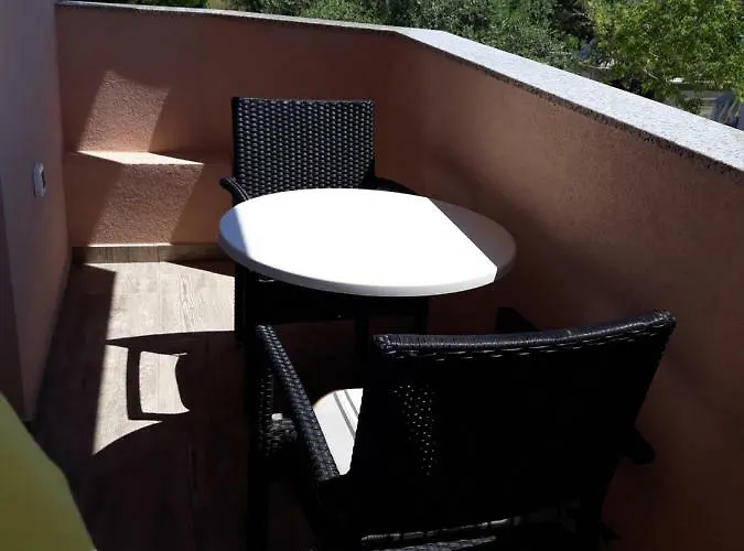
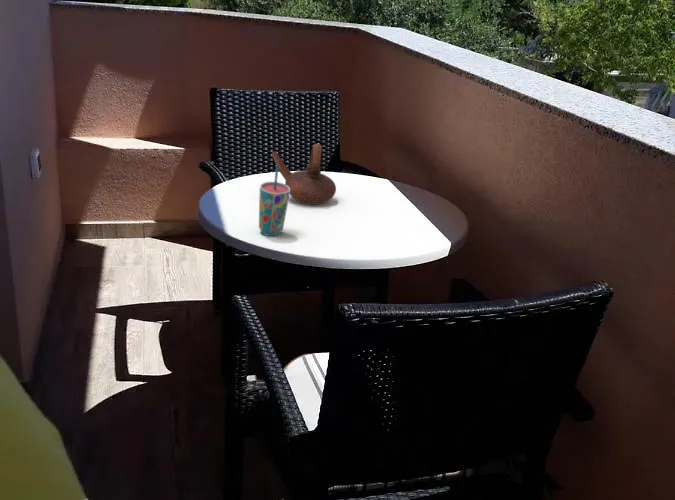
+ teapot [271,143,337,206]
+ cup [258,164,290,237]
